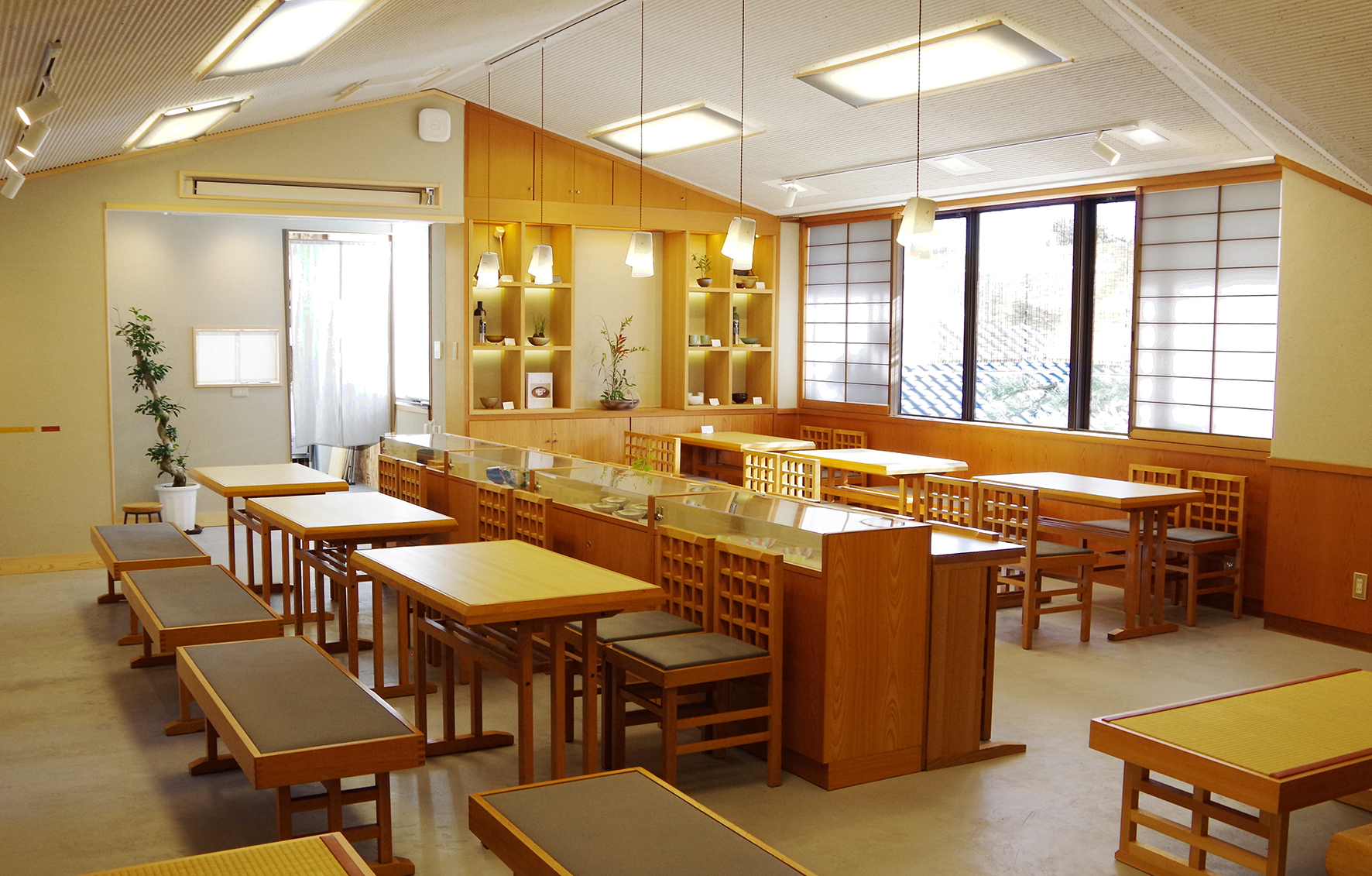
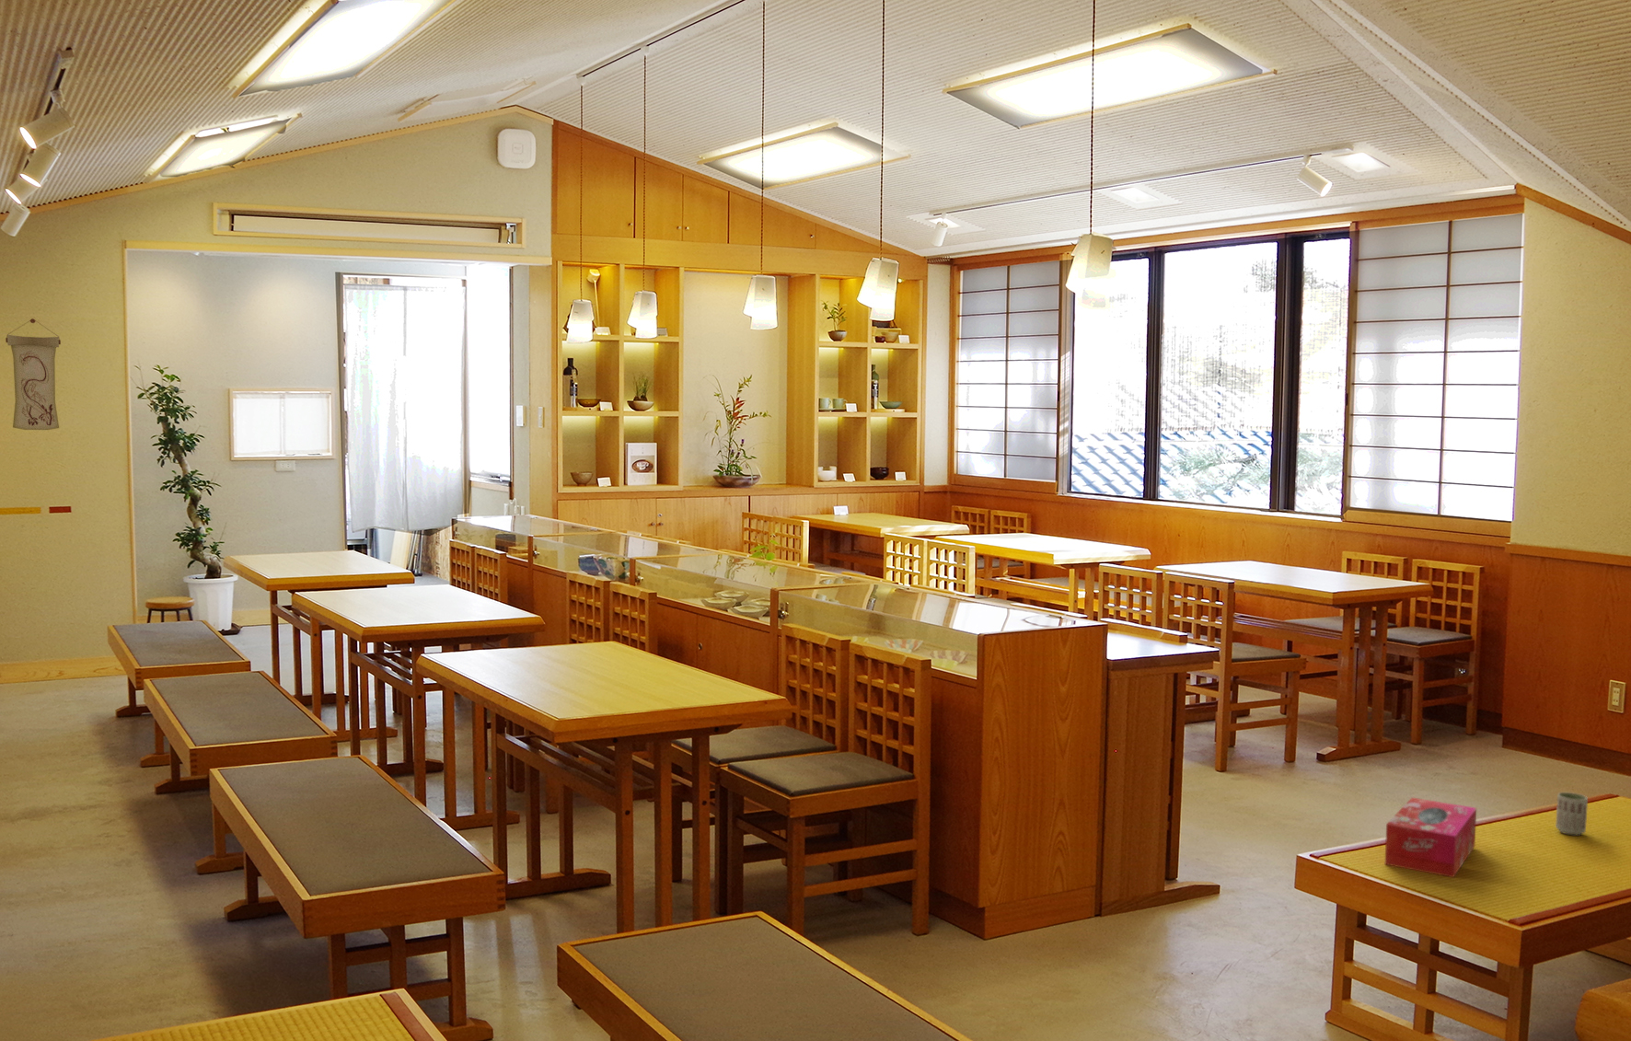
+ tissue box [1384,797,1478,878]
+ cup [1555,791,1588,835]
+ wall scroll [5,317,62,430]
